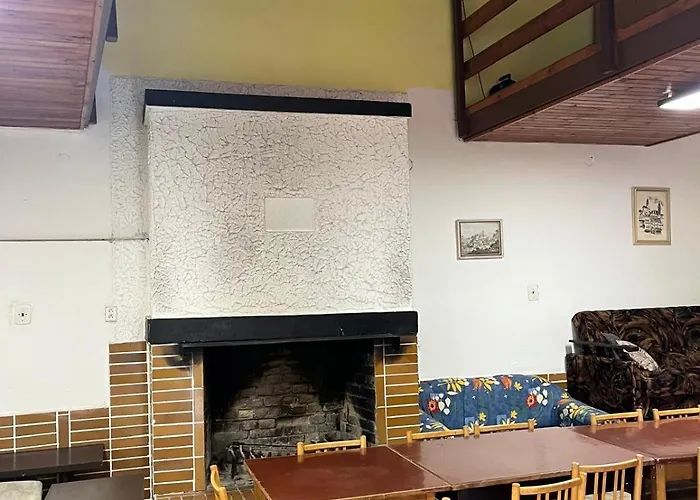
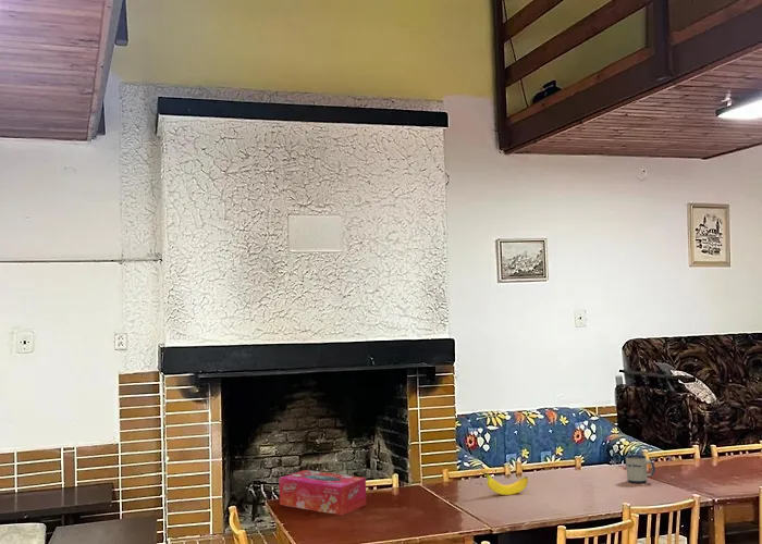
+ mug [625,454,655,484]
+ tissue box [278,469,367,516]
+ banana [481,471,529,496]
